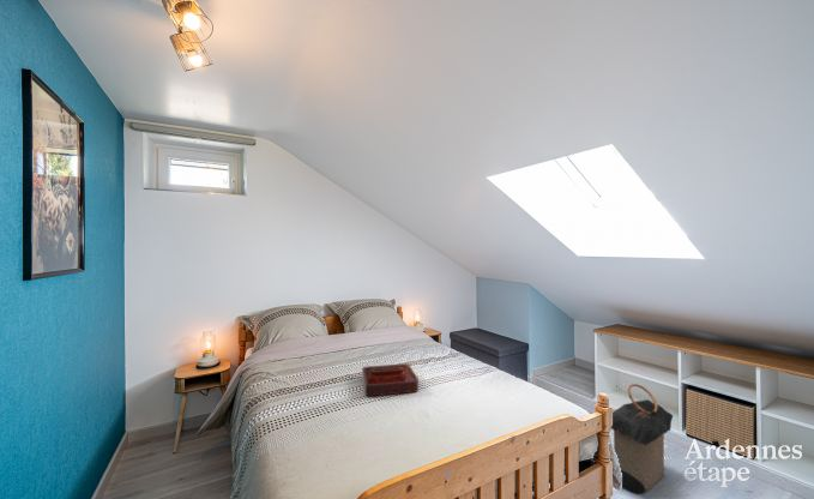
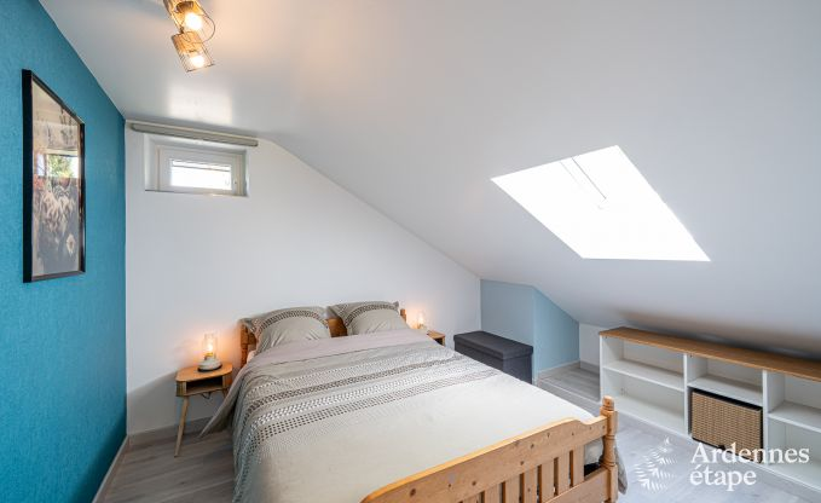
- laundry hamper [610,383,674,495]
- decorative tray [361,362,420,398]
